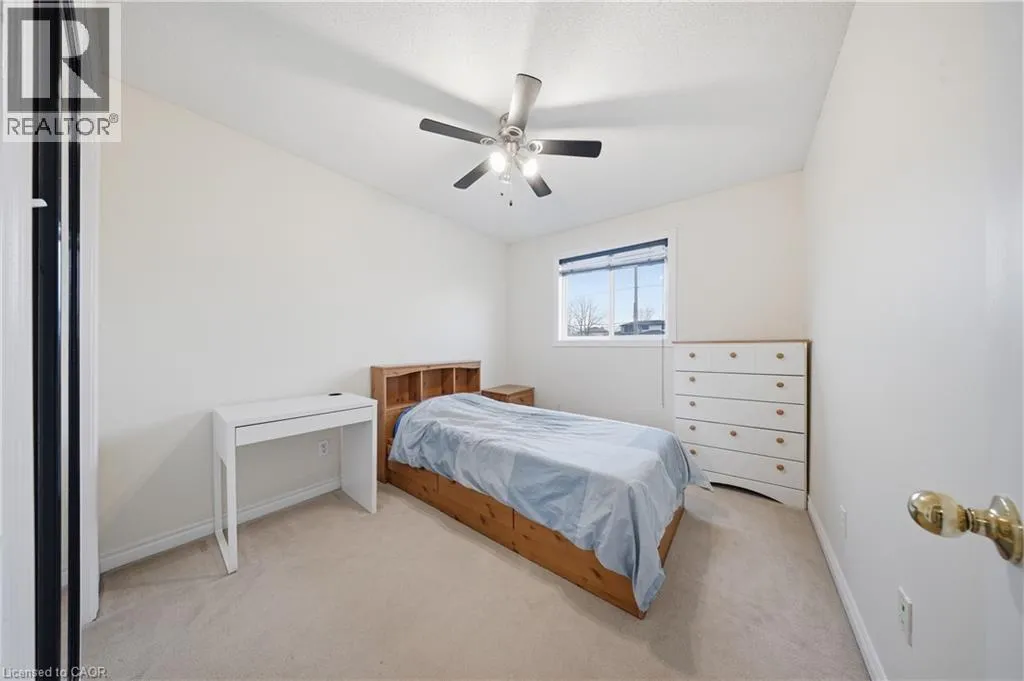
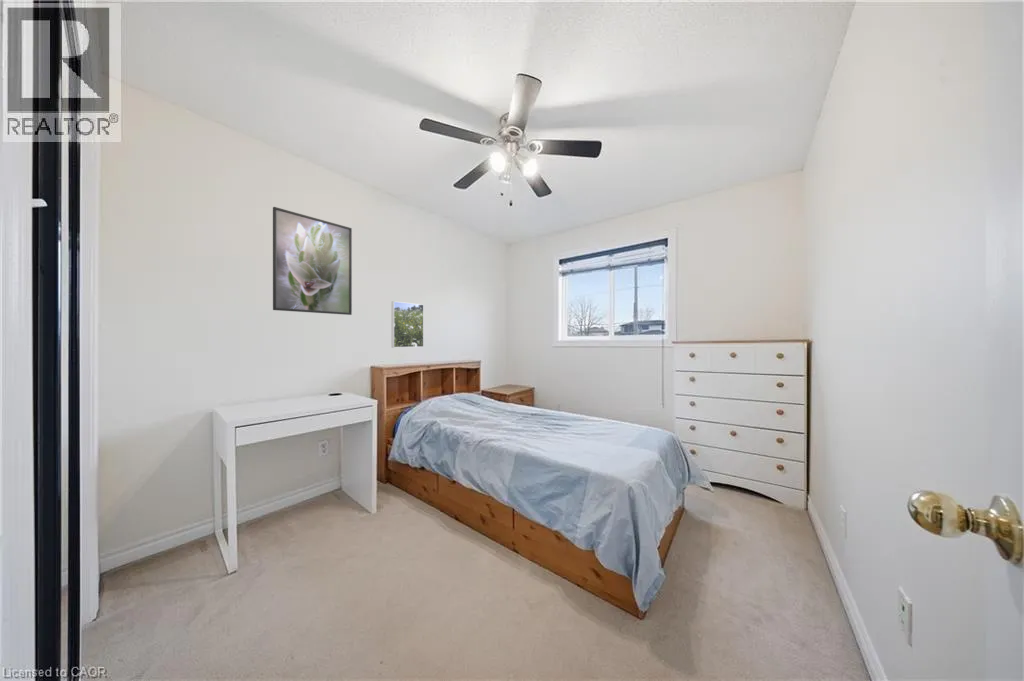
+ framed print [272,206,353,316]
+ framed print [391,300,425,349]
